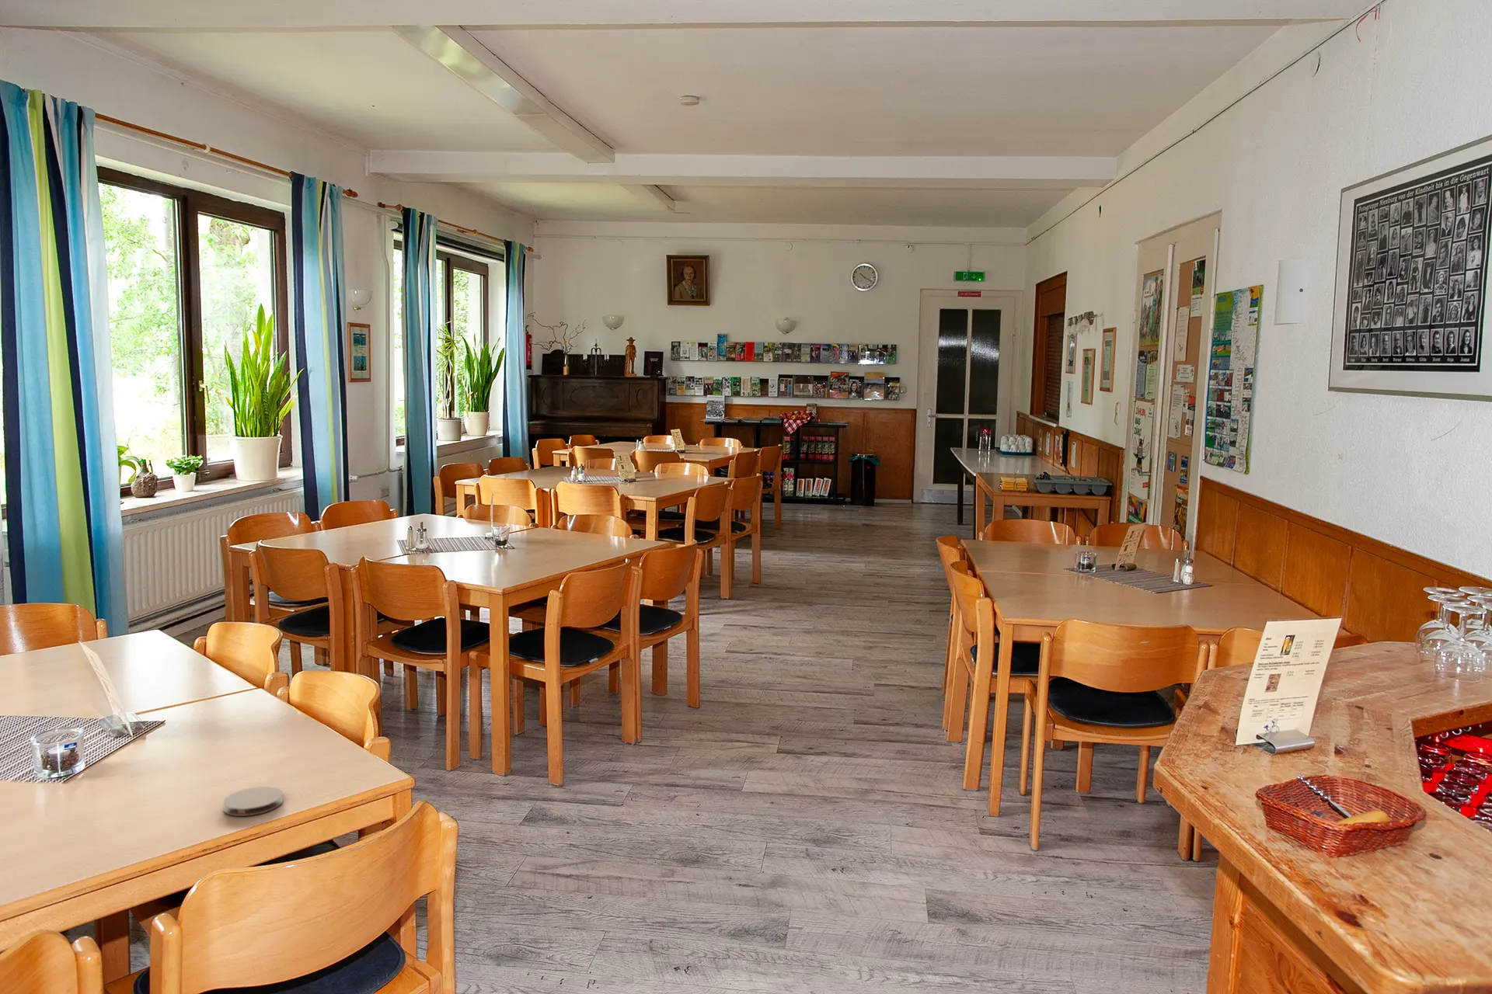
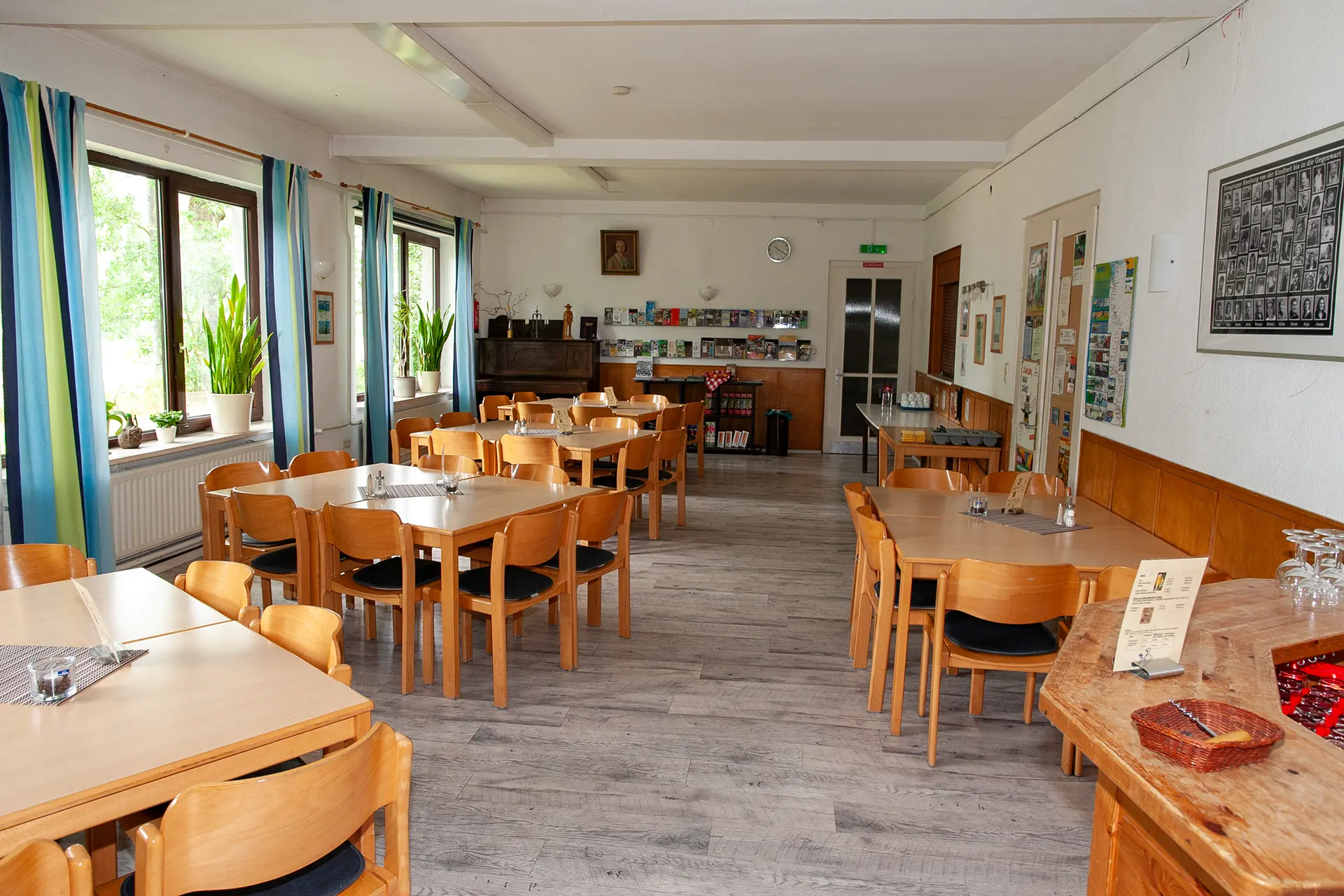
- coaster [222,785,283,816]
